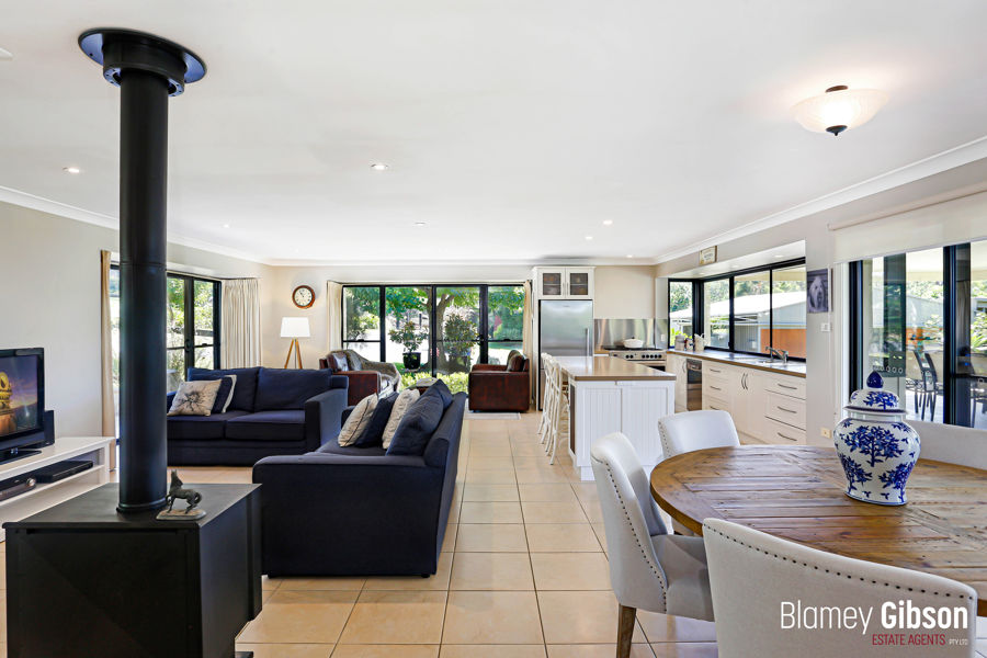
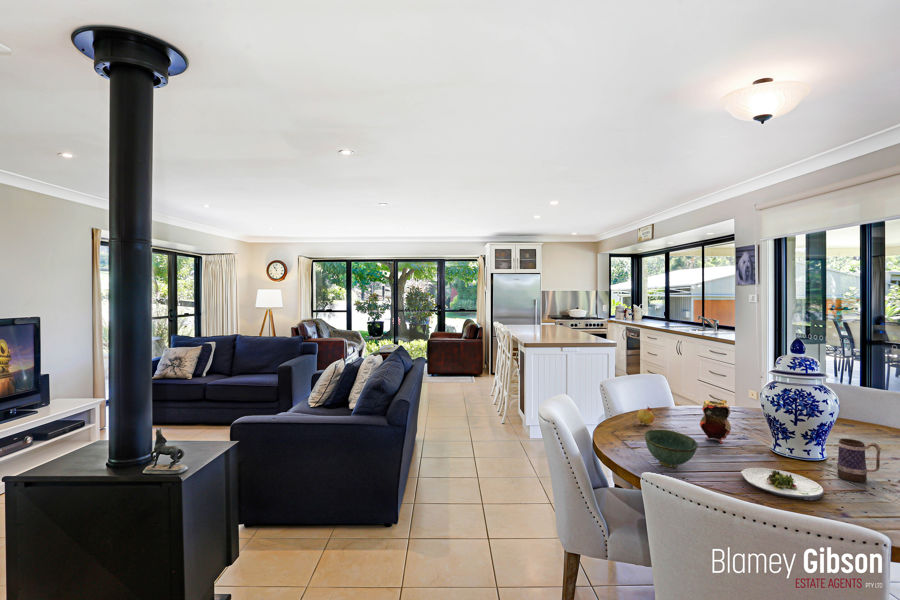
+ mug [836,438,882,483]
+ teapot [699,399,732,444]
+ bowl [643,429,699,469]
+ salad plate [740,467,825,501]
+ fruit [636,405,655,426]
